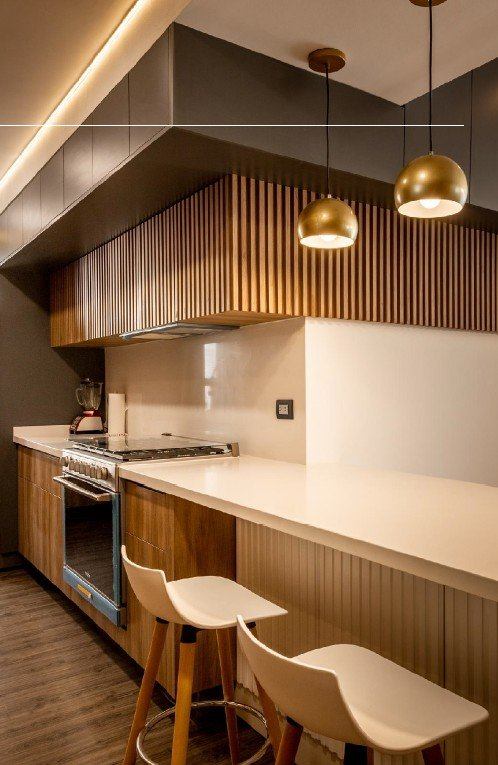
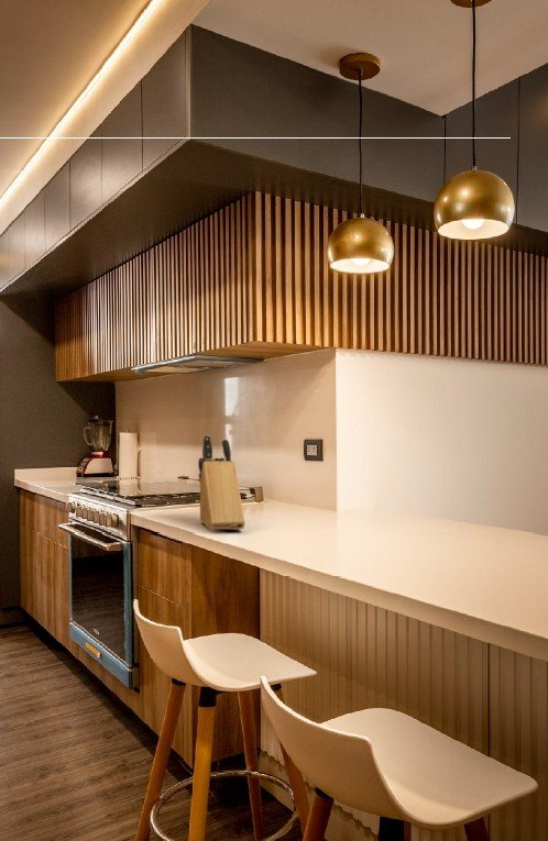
+ knife block [197,434,245,532]
